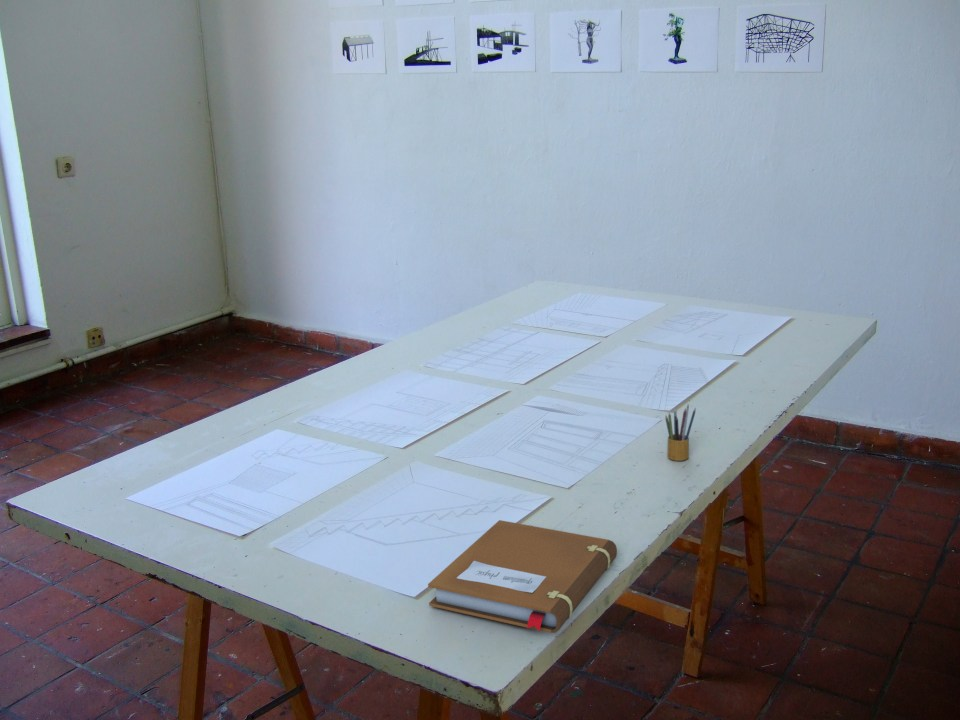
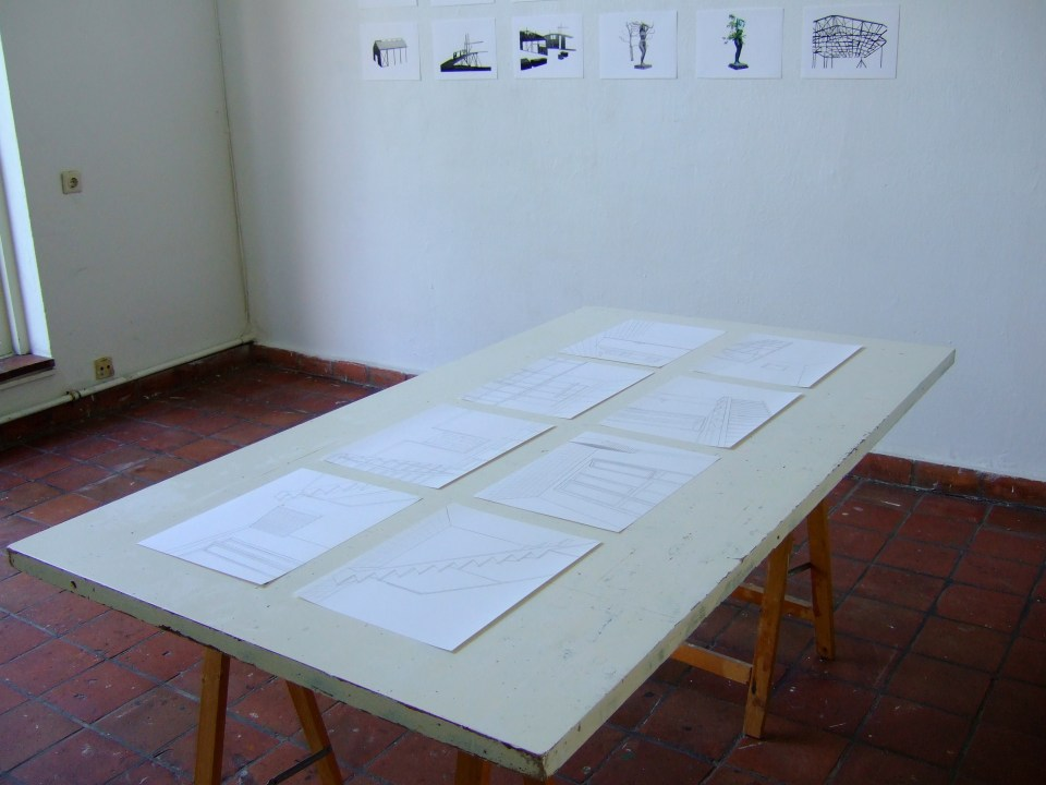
- notebook [427,519,618,634]
- pencil box [664,404,697,462]
